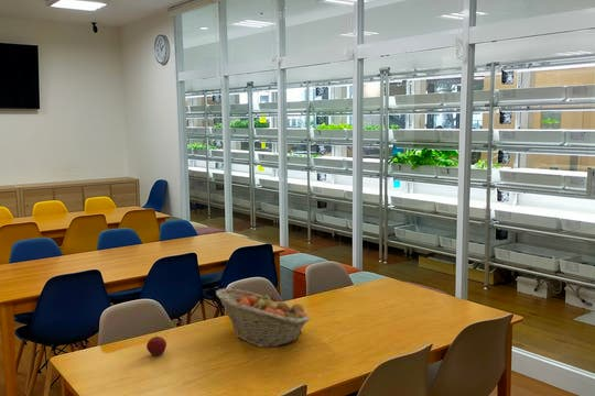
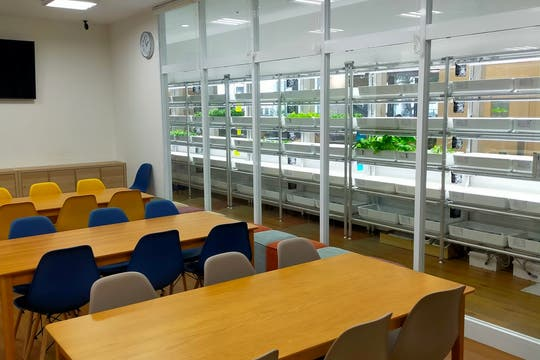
- fruit basket [215,287,312,349]
- apple [145,334,167,358]
